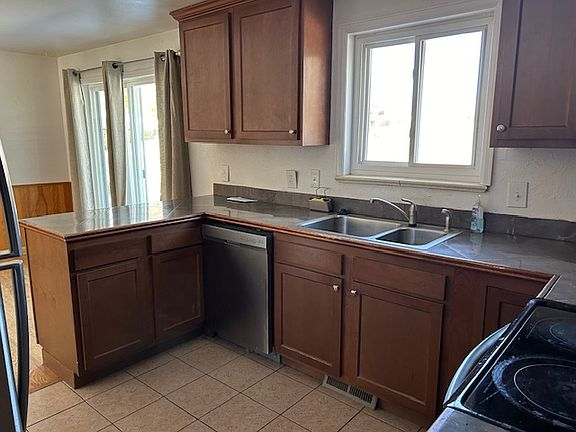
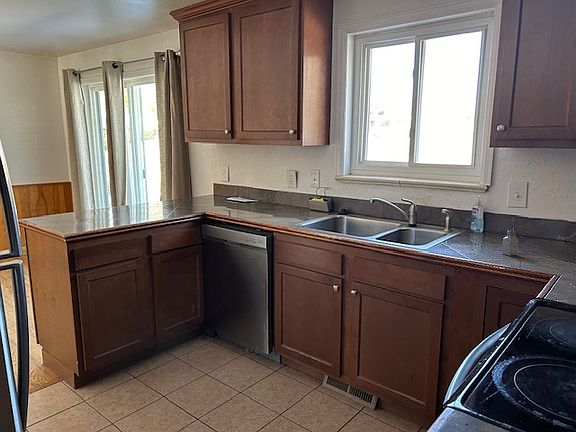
+ saltshaker [501,229,519,257]
